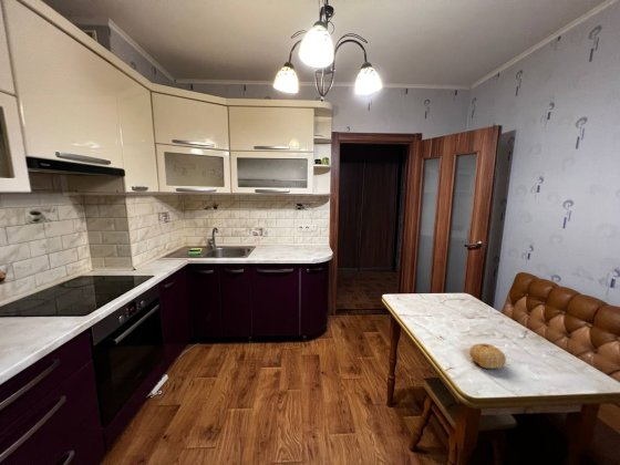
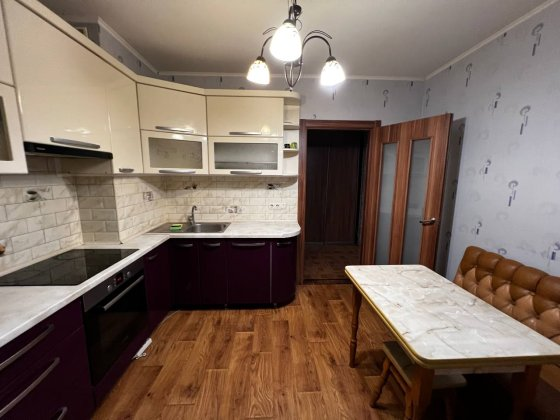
- fruit [468,342,507,370]
